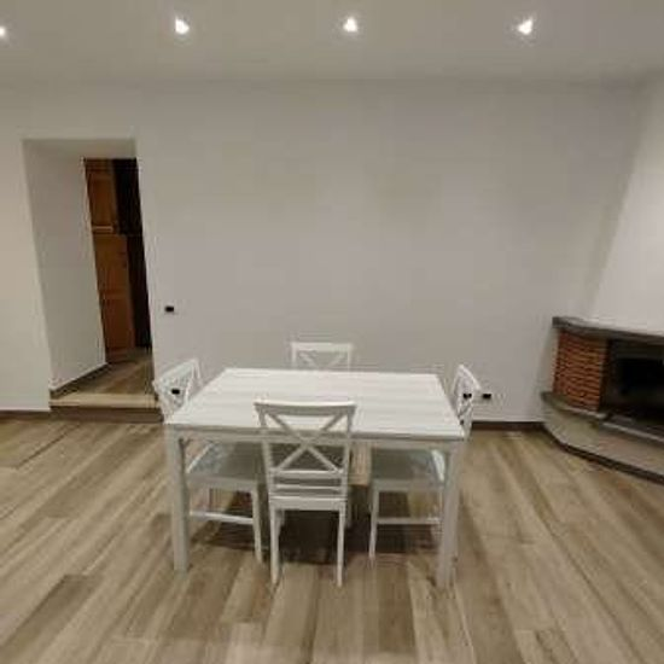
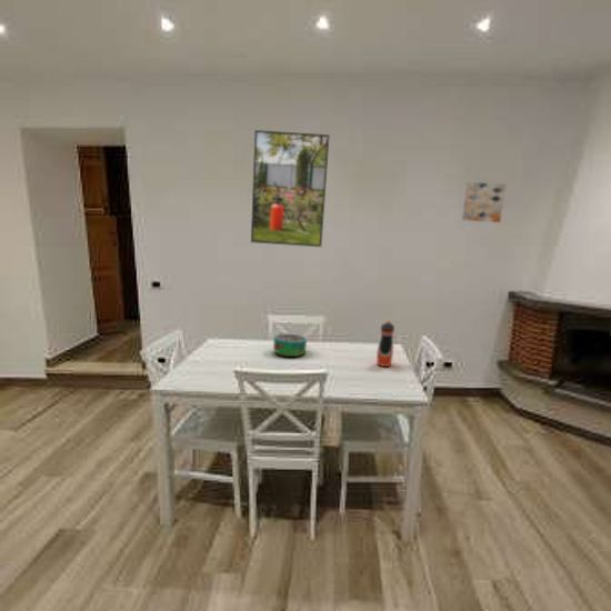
+ water bottle [375,320,395,368]
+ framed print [250,129,330,248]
+ wall art [461,181,507,223]
+ decorative bowl [272,333,308,358]
